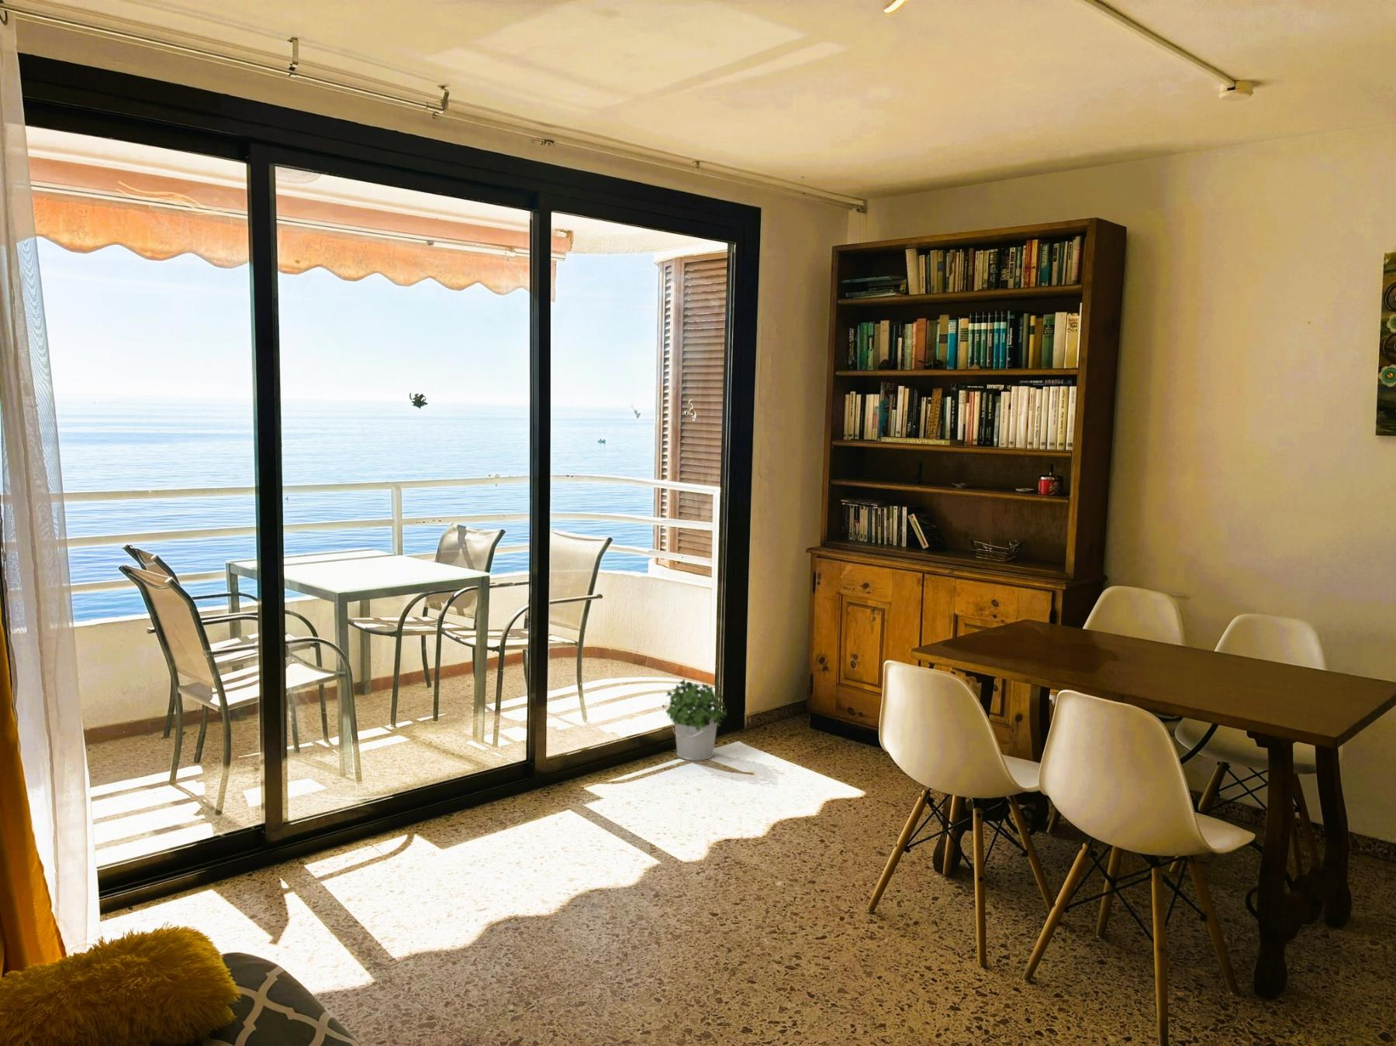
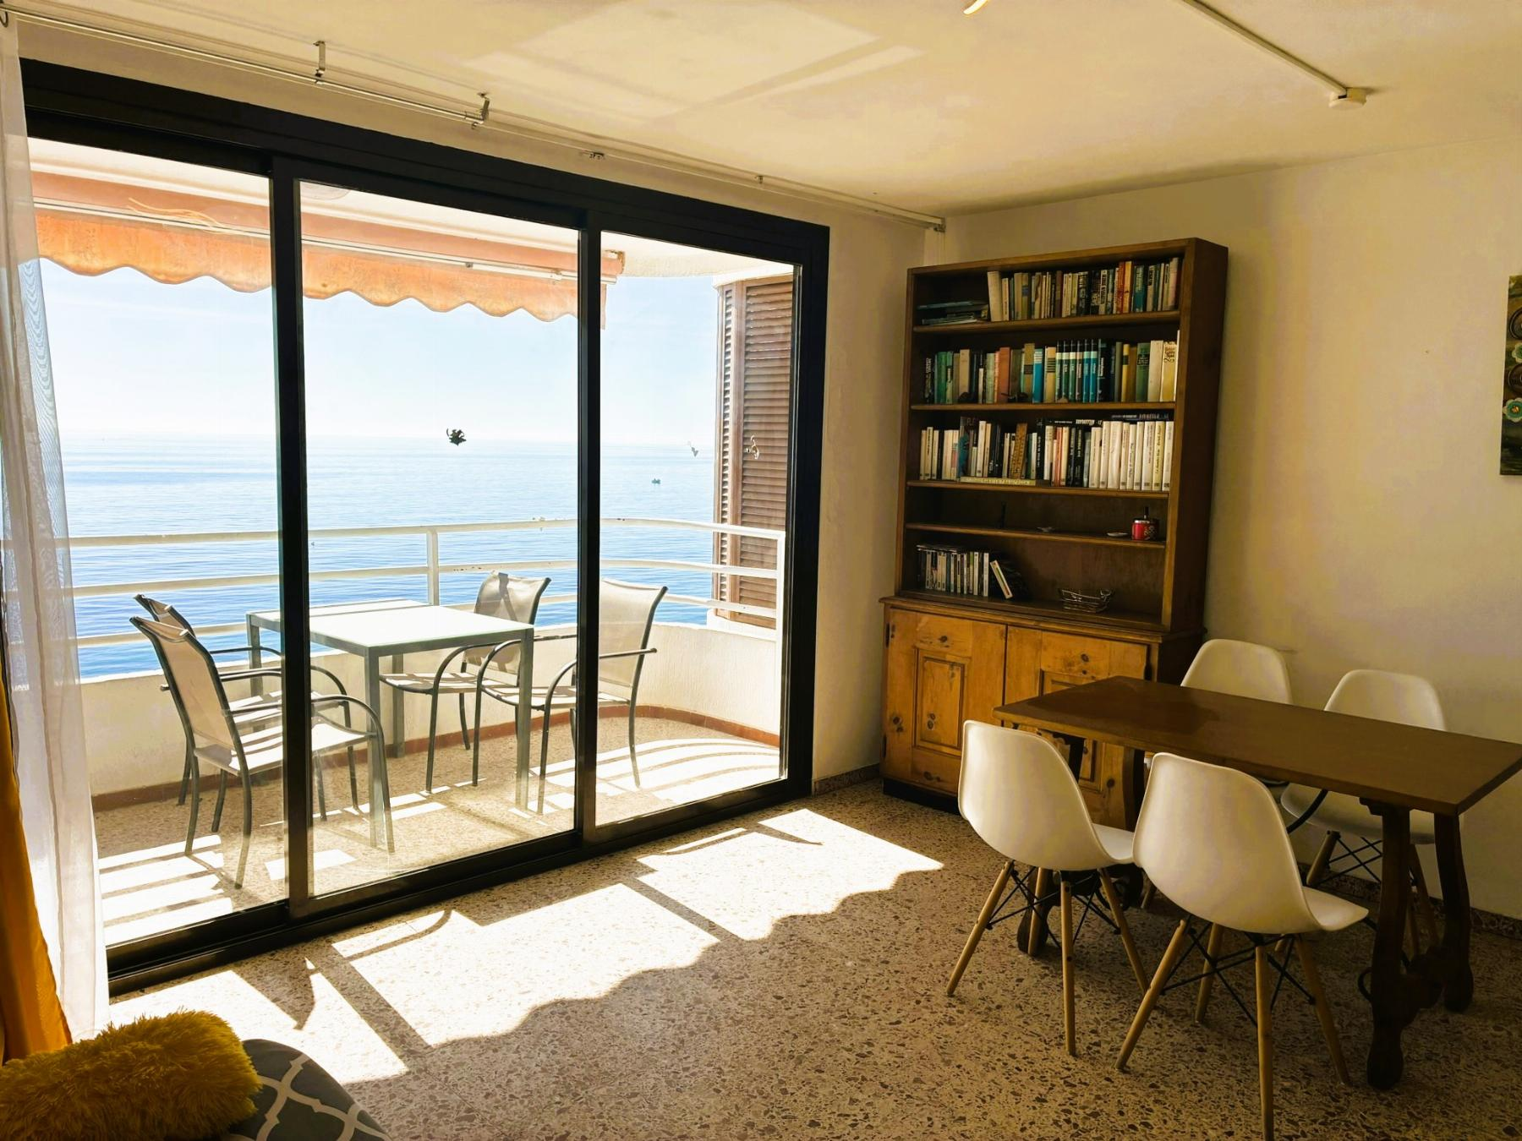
- potted plant [662,679,729,761]
